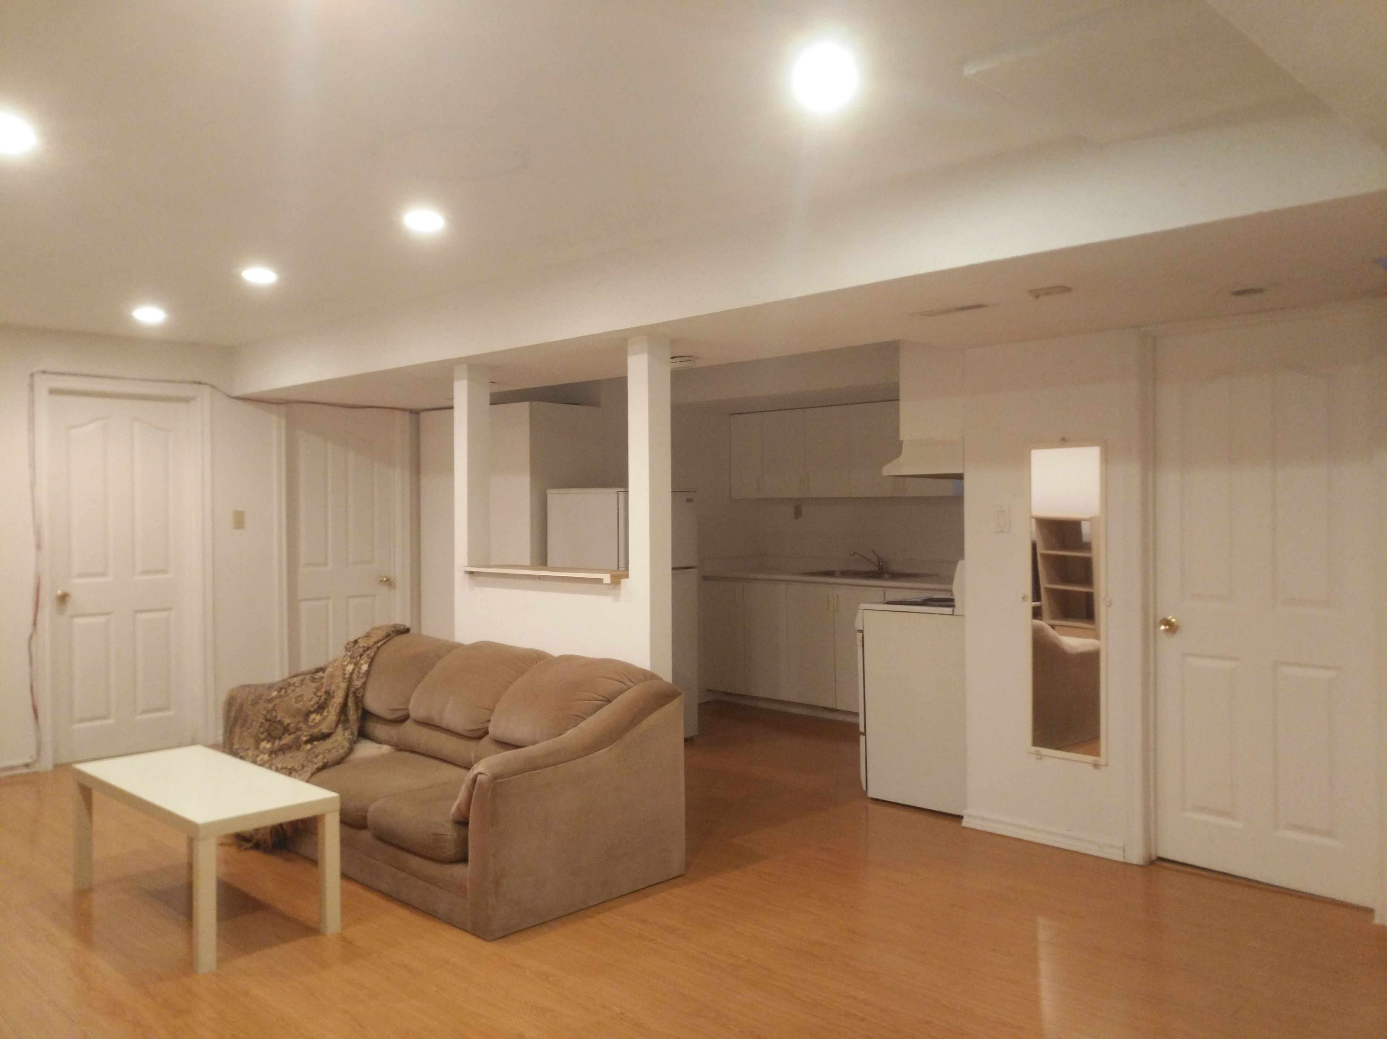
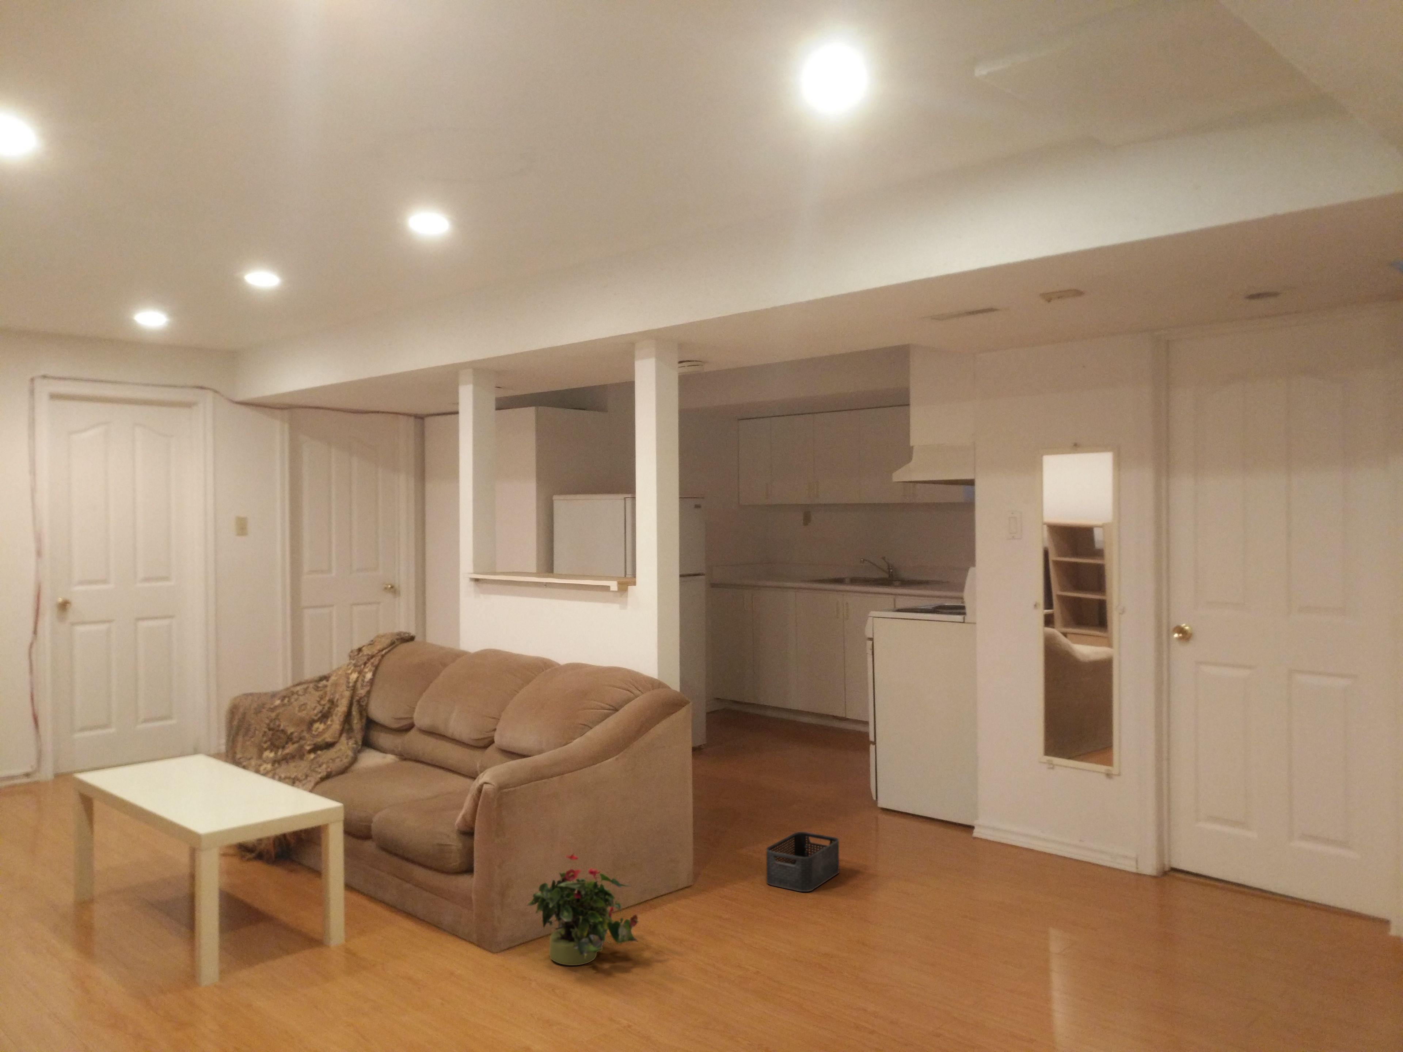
+ potted plant [527,852,640,966]
+ storage bin [766,831,840,892]
